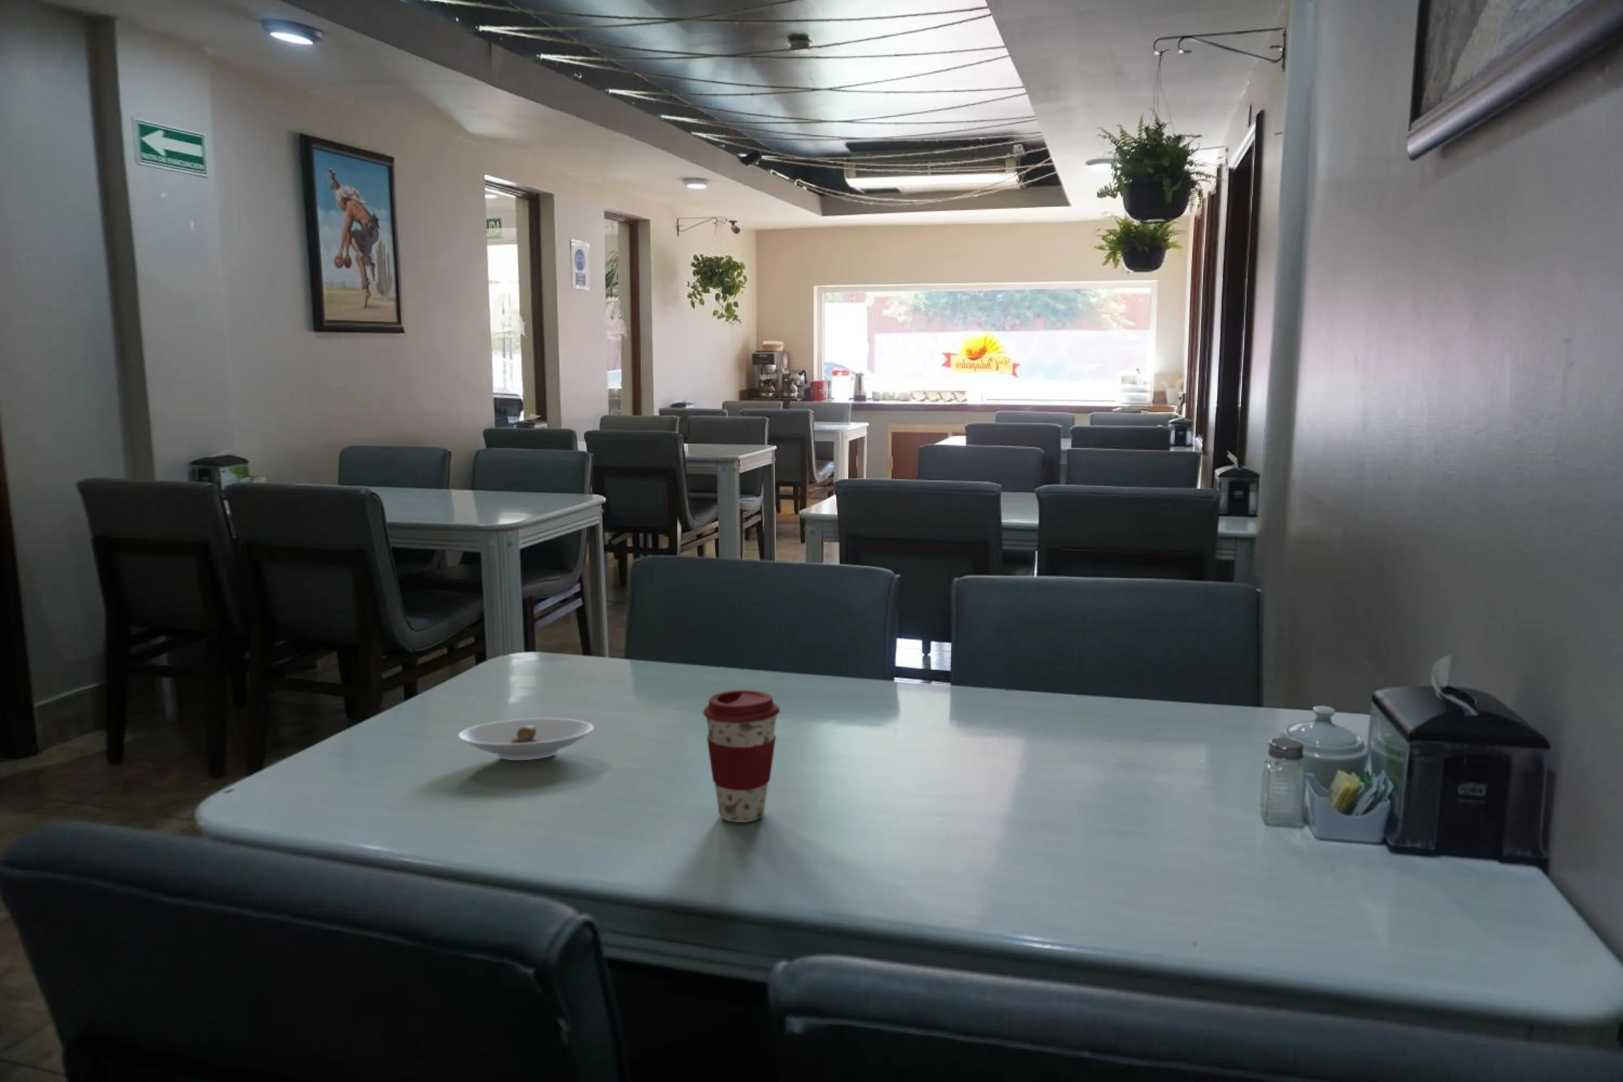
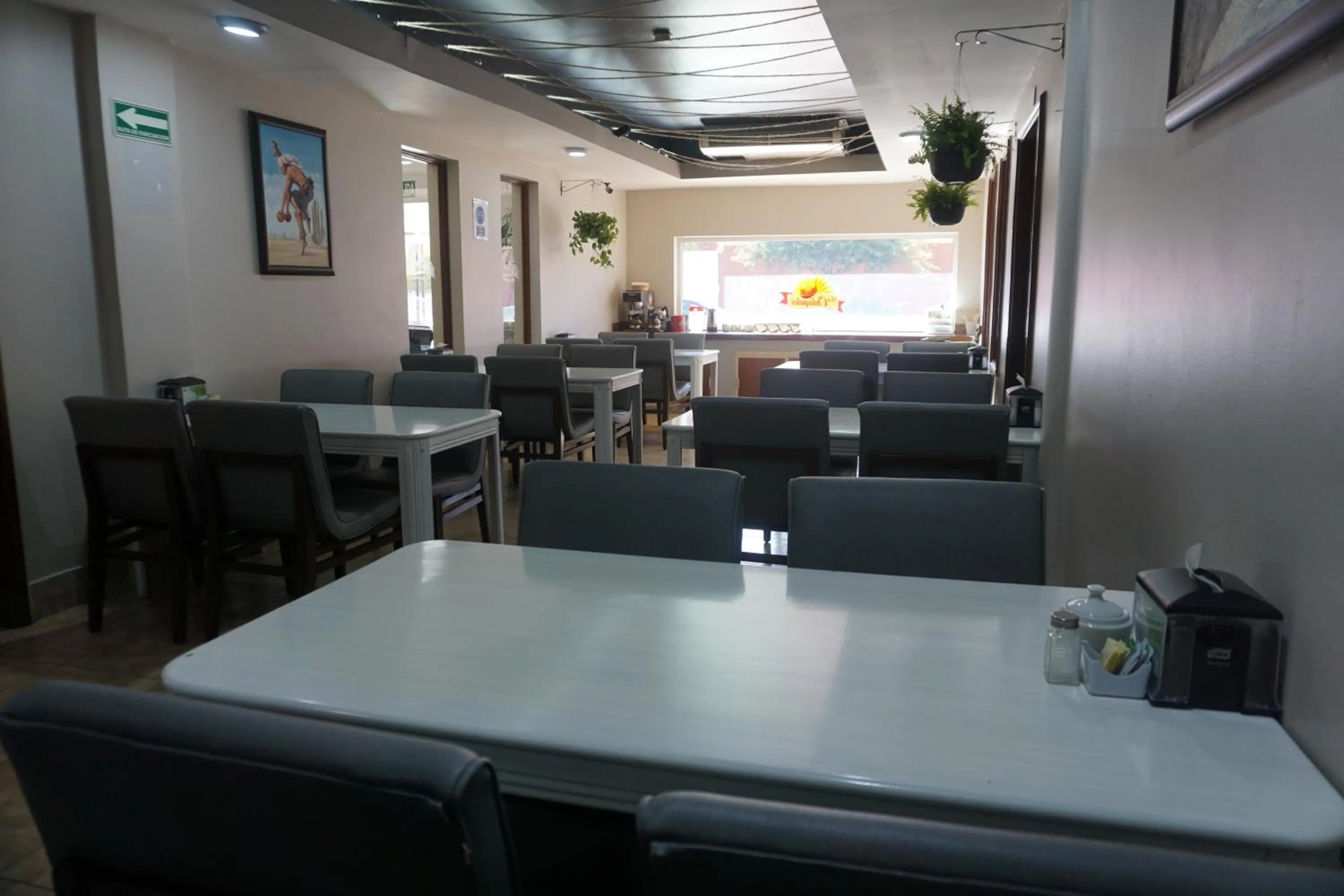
- saucer [458,717,594,761]
- coffee cup [703,690,780,822]
